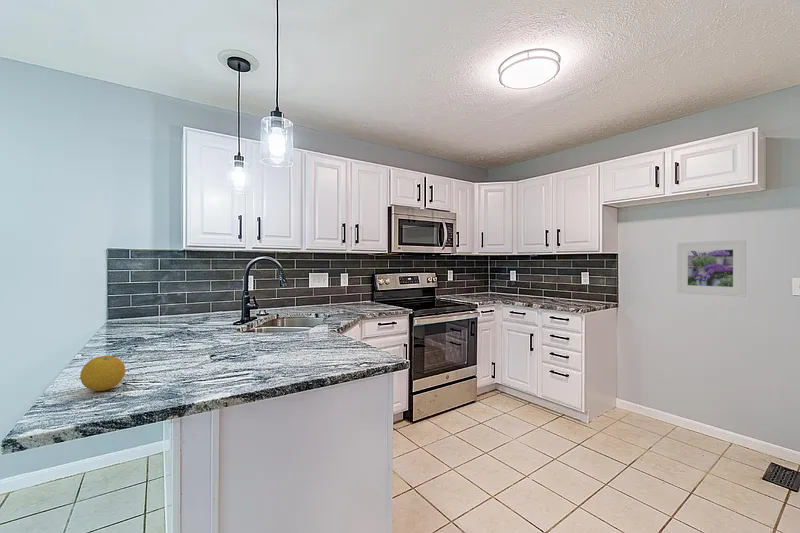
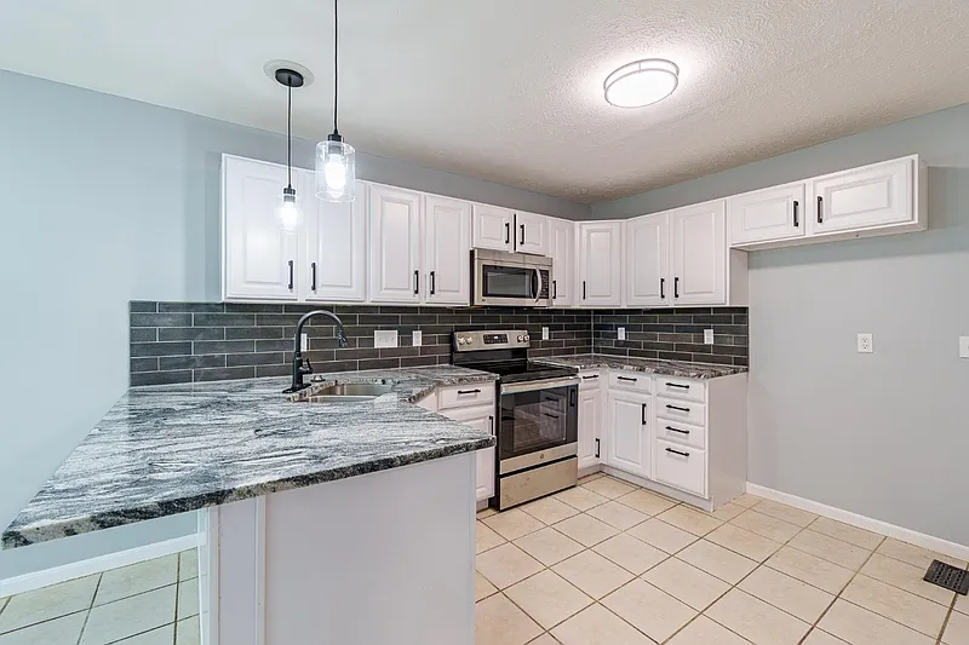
- fruit [79,355,126,392]
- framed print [676,239,747,298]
